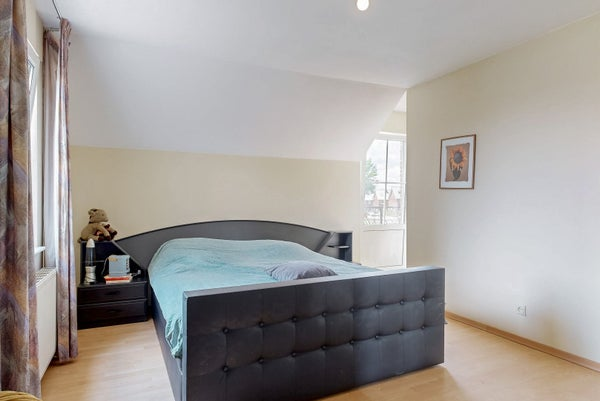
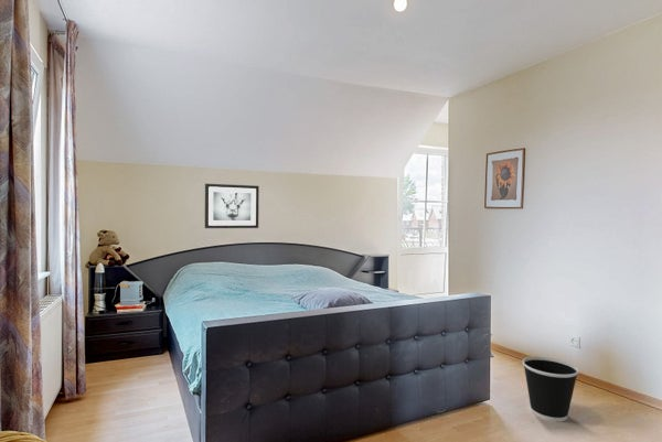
+ wall art [204,183,260,229]
+ wastebasket [522,355,580,422]
